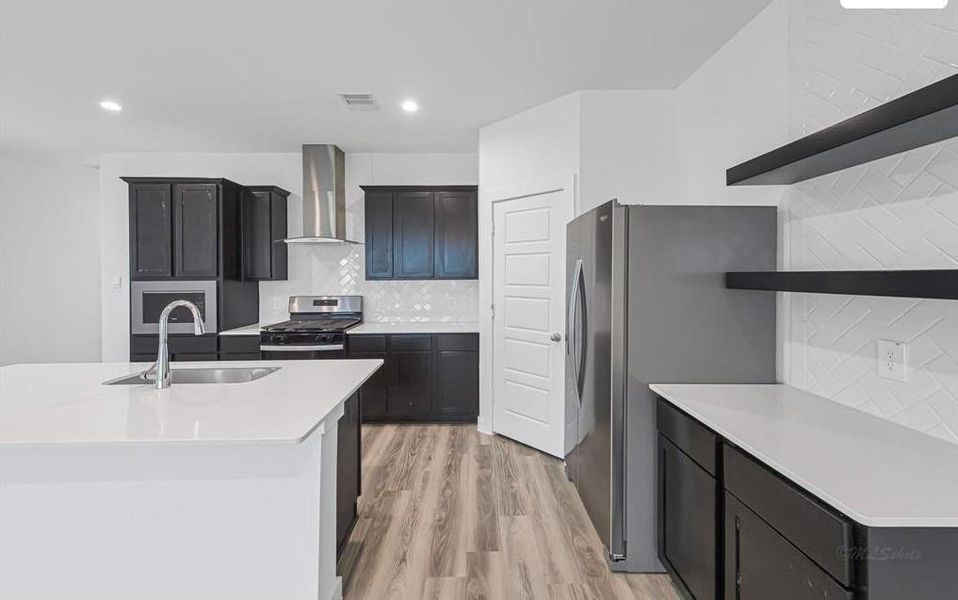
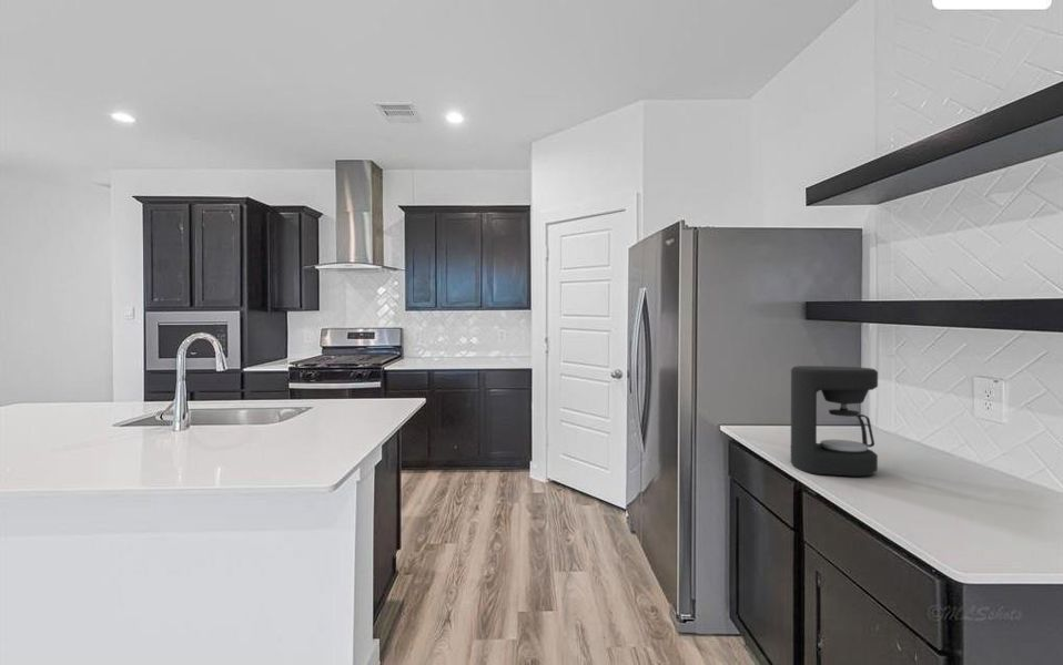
+ coffee maker [790,365,879,477]
